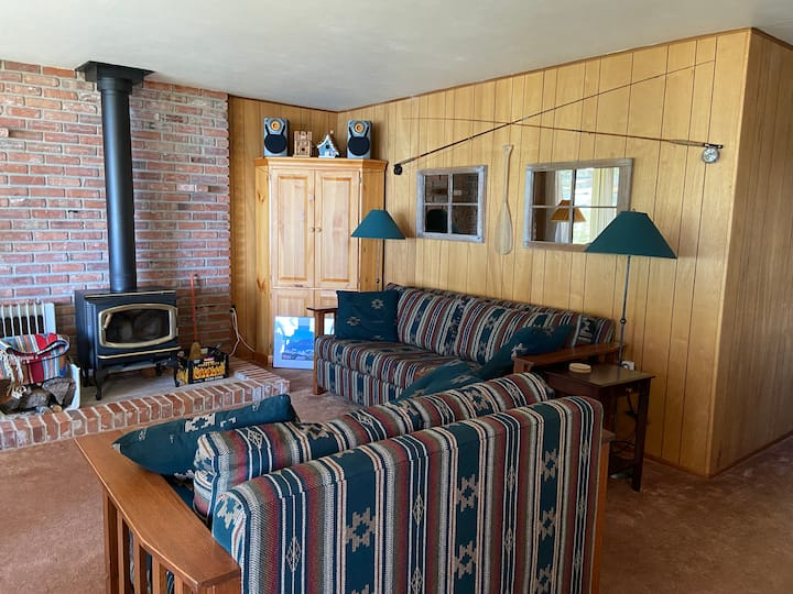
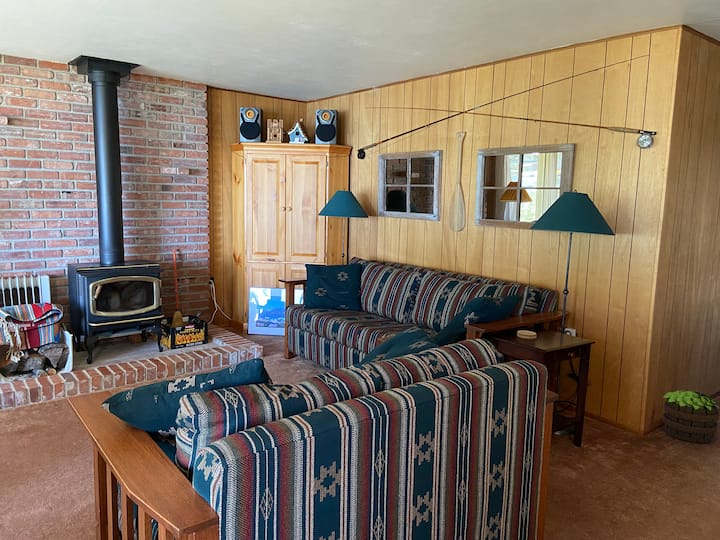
+ potted plant [662,389,720,444]
